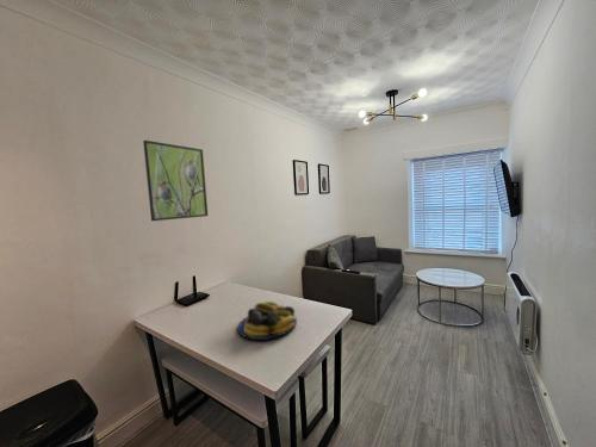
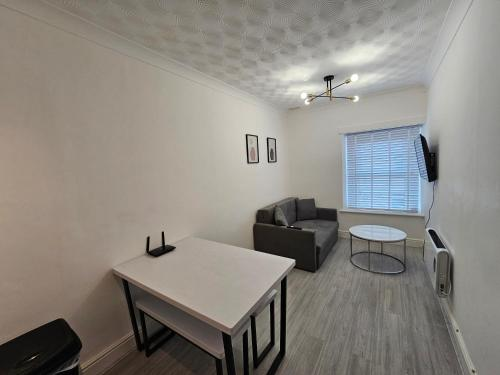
- fruit bowl [236,300,298,341]
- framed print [142,139,209,222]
